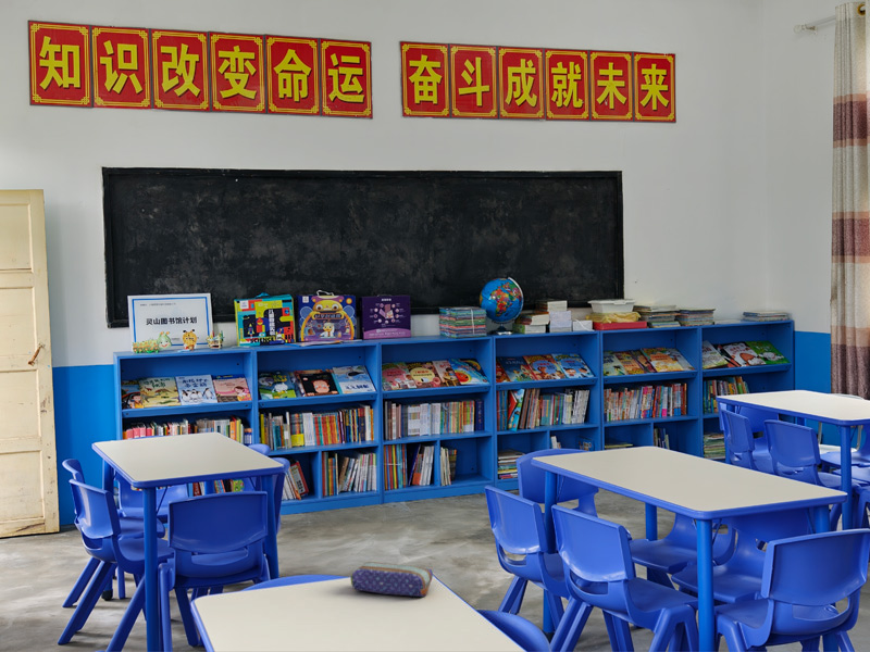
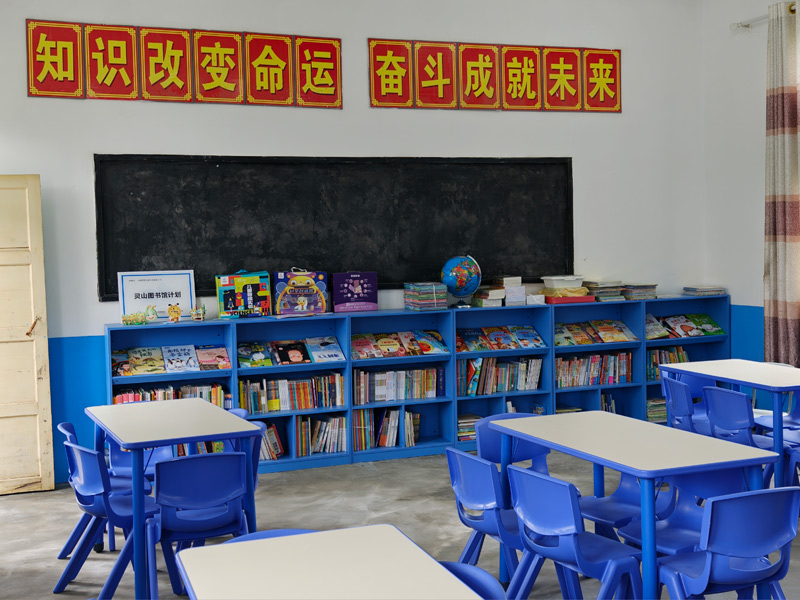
- pencil case [349,561,434,598]
